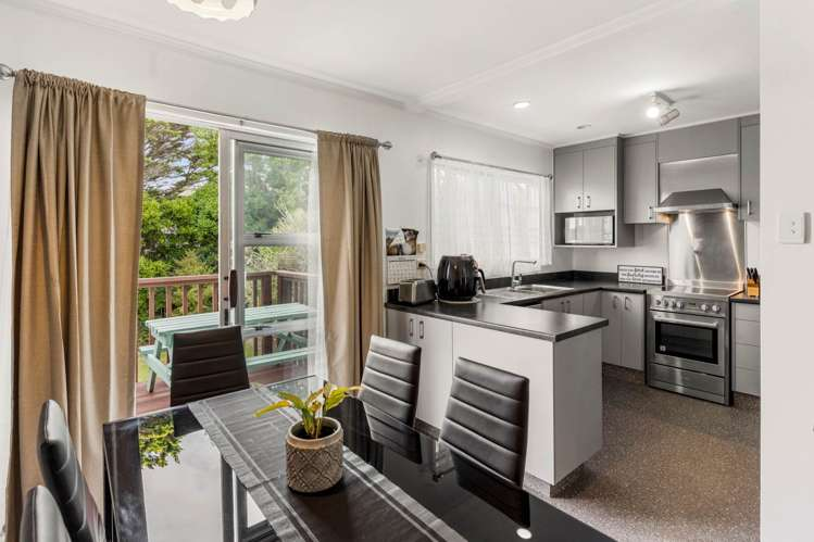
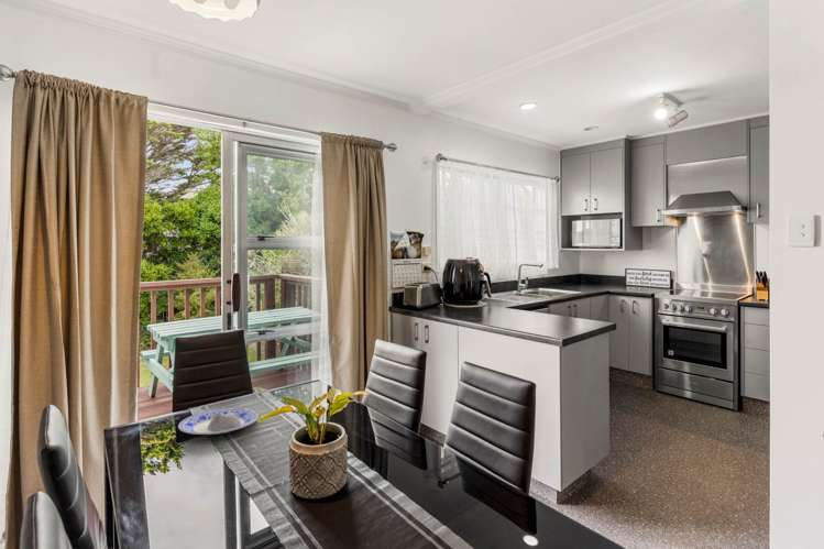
+ plate [177,407,259,436]
